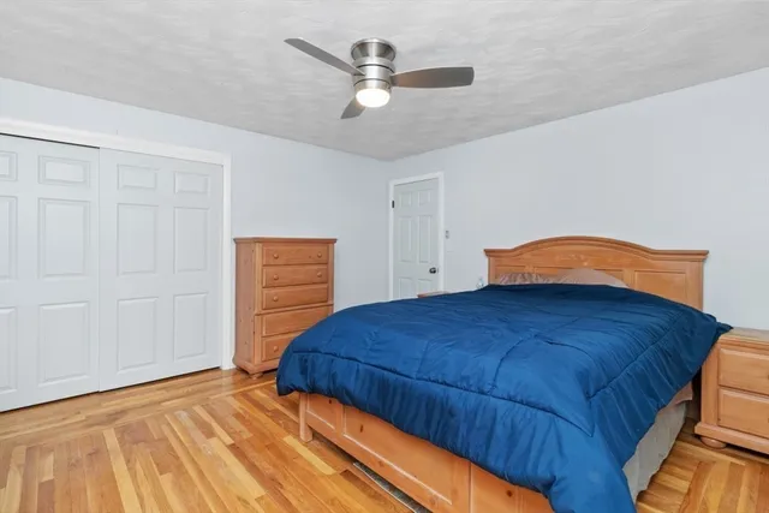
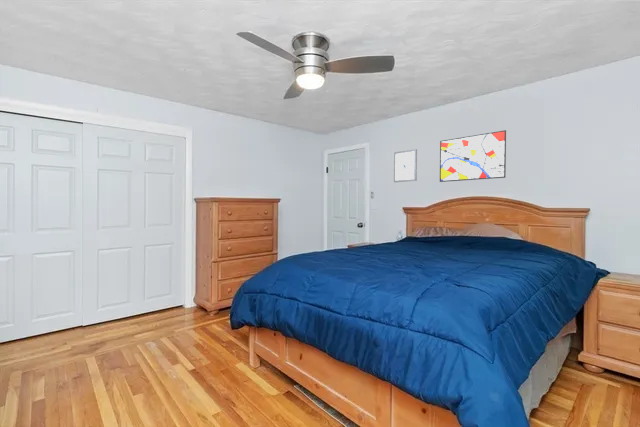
+ wall art [439,129,507,183]
+ wall art [393,148,418,183]
